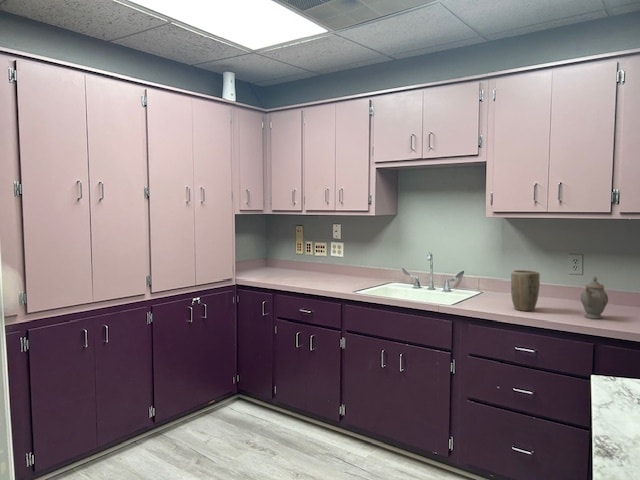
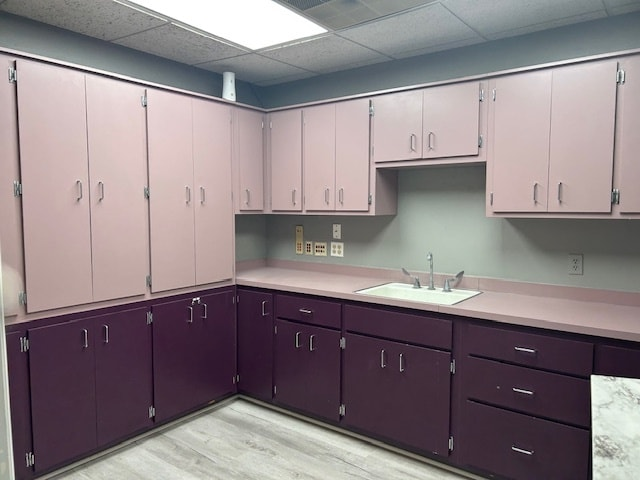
- plant pot [510,269,541,312]
- chinaware [580,276,609,320]
